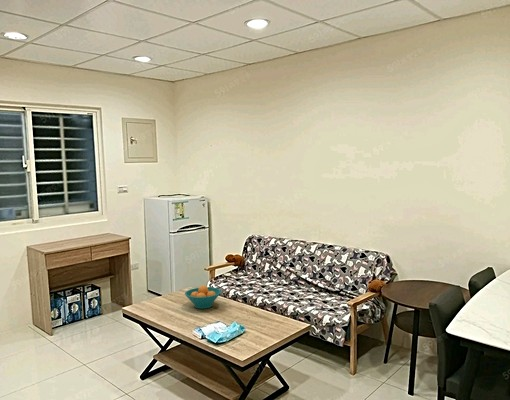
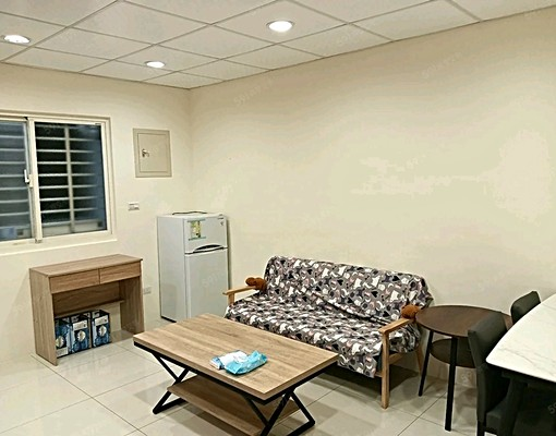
- fruit bowl [184,284,222,310]
